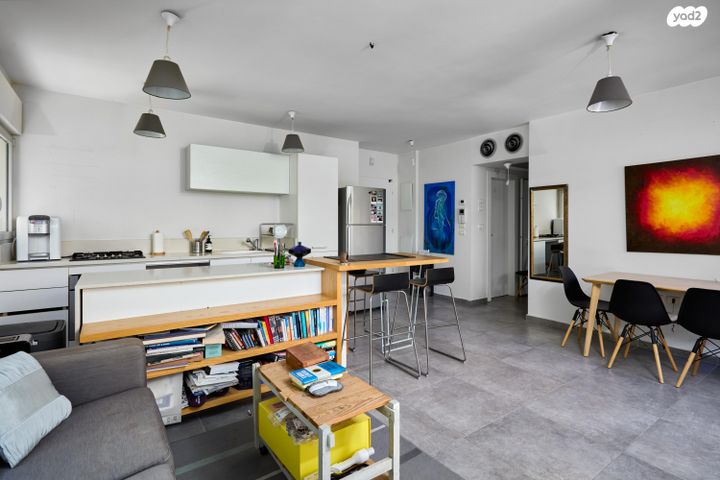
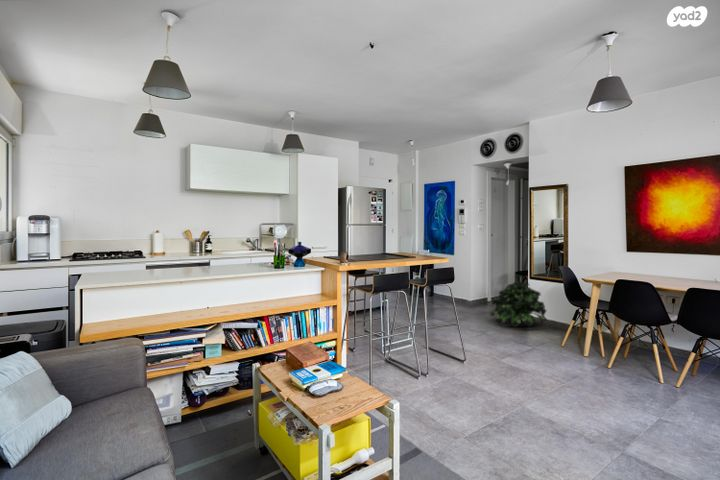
+ potted plant [489,280,548,328]
